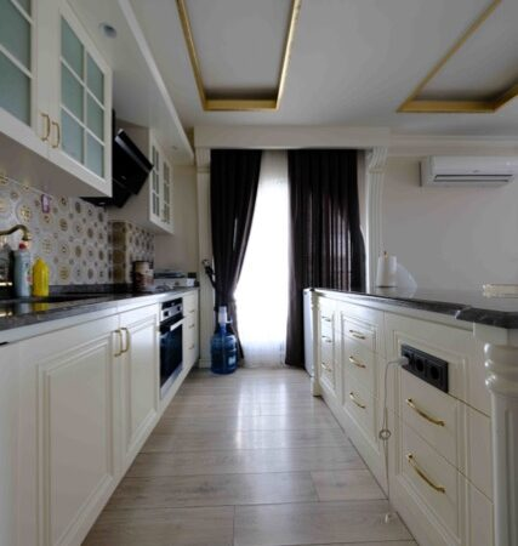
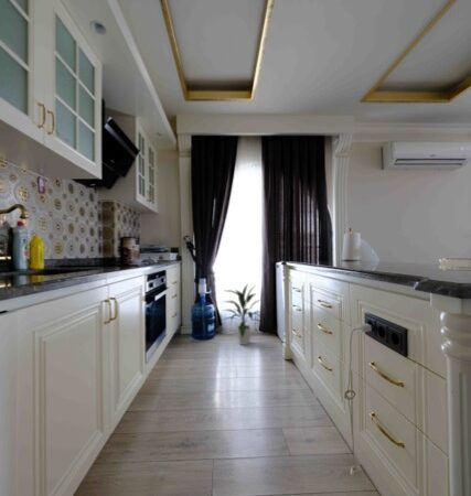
+ indoor plant [222,283,264,346]
